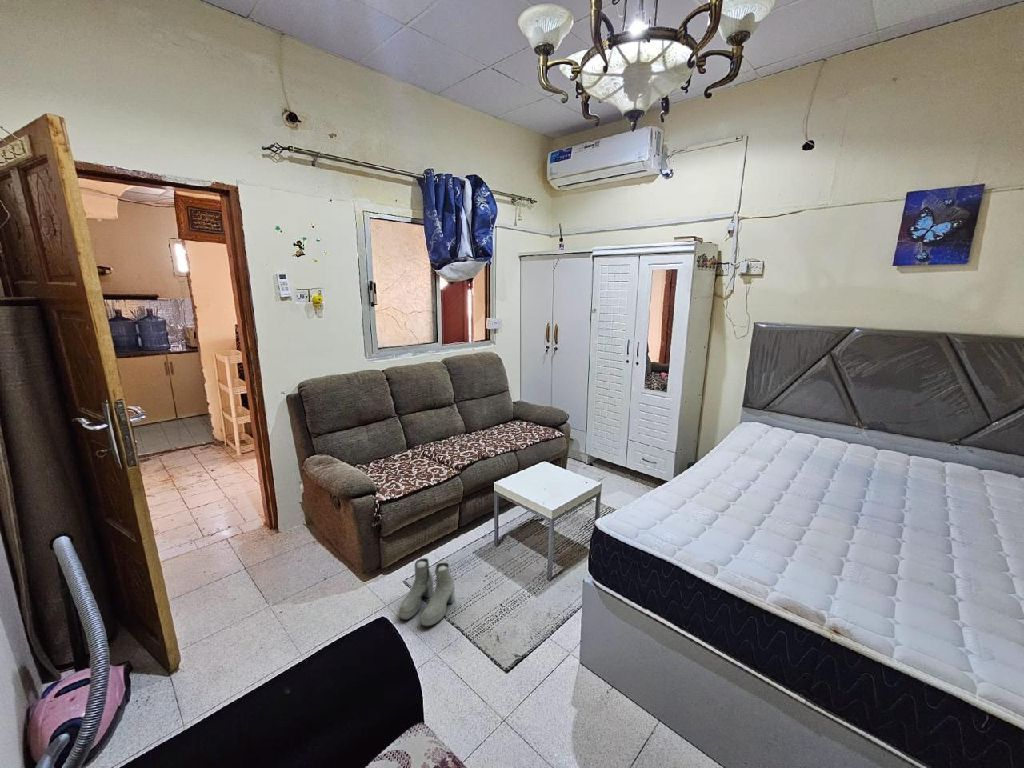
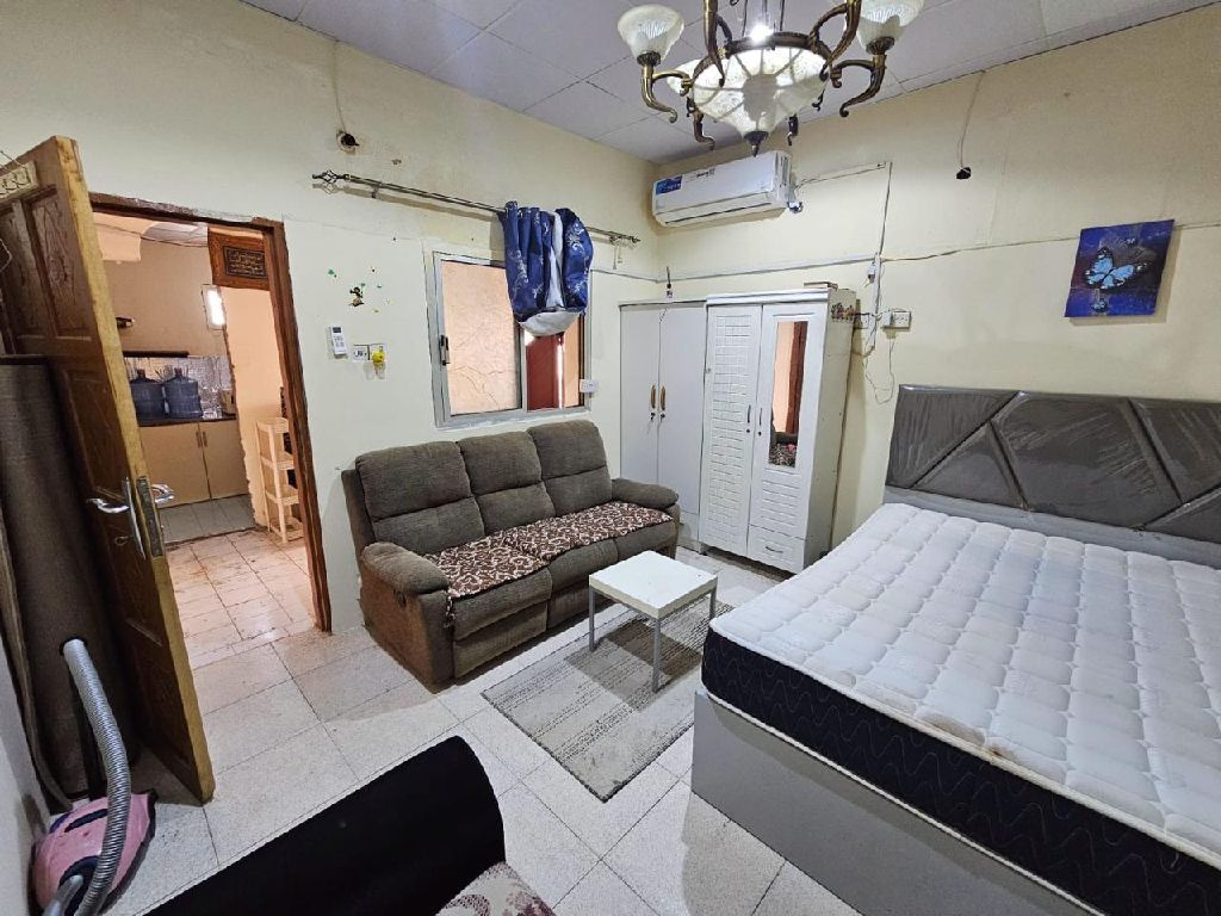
- boots [398,557,455,628]
